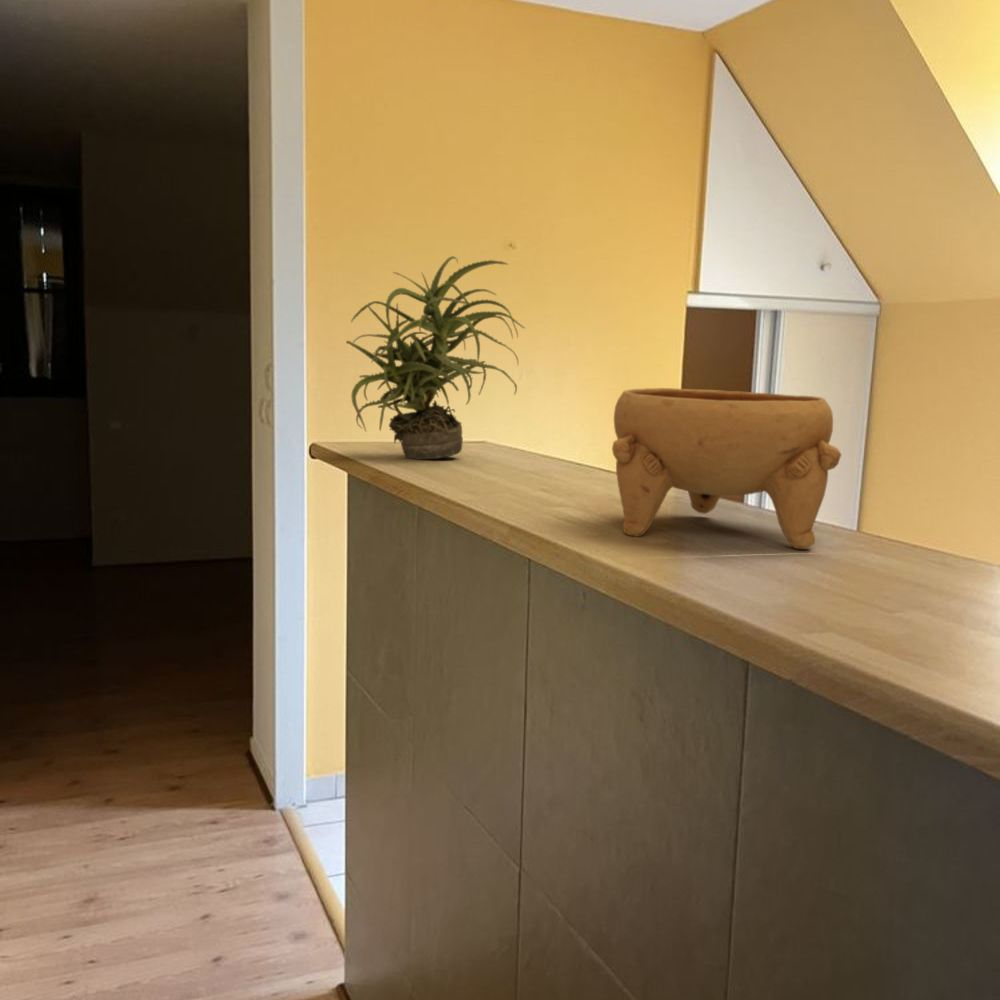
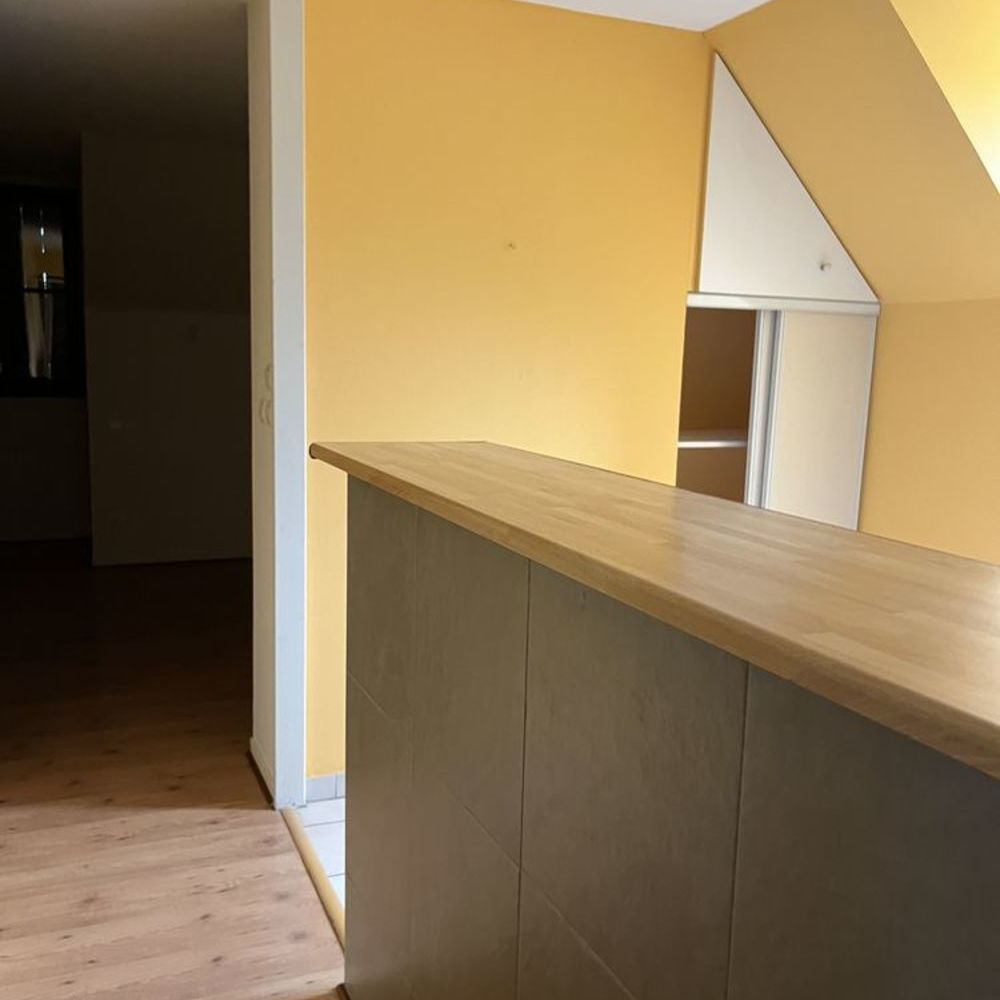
- bowl [611,387,842,550]
- potted plant [345,255,526,461]
